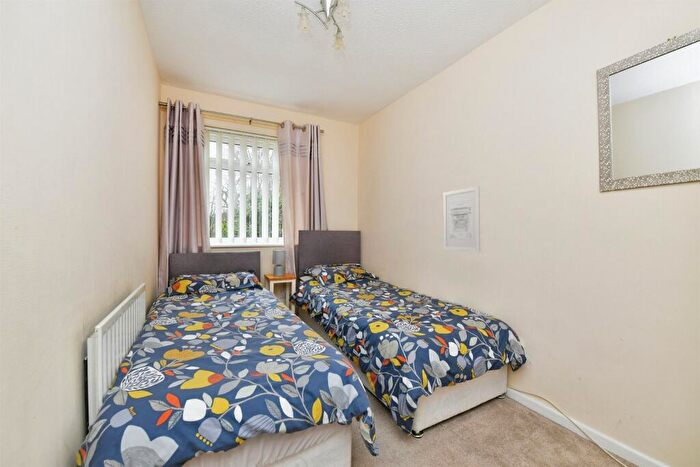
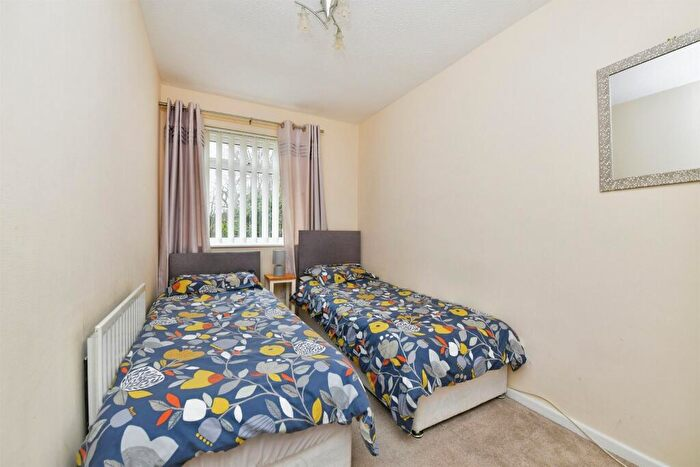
- wall art [442,185,481,253]
